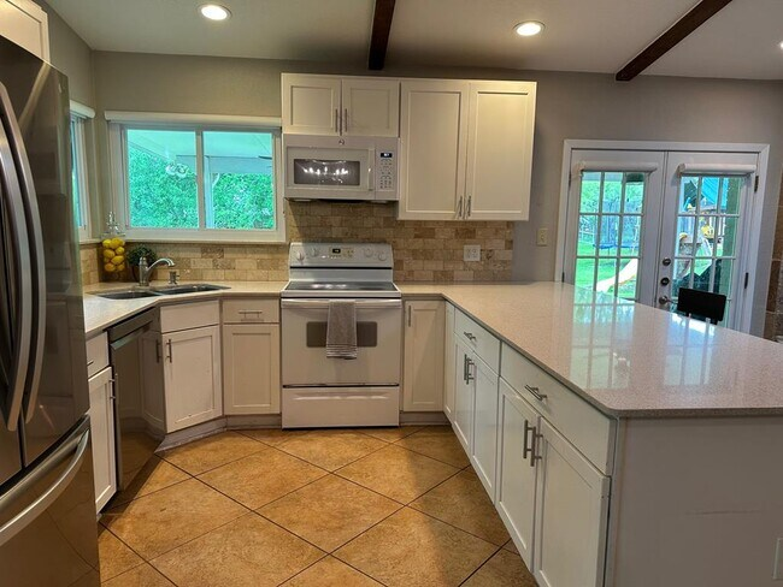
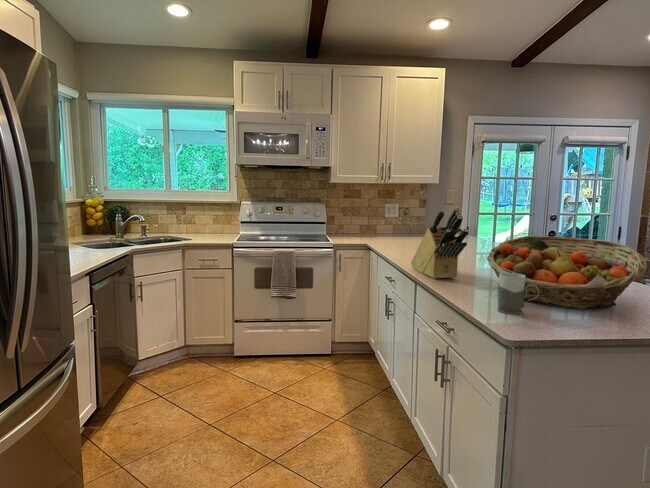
+ mug [496,273,539,315]
+ knife block [410,206,469,280]
+ fruit basket [486,235,648,310]
